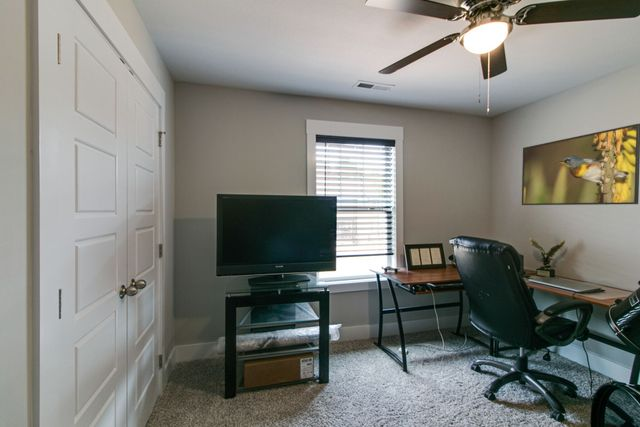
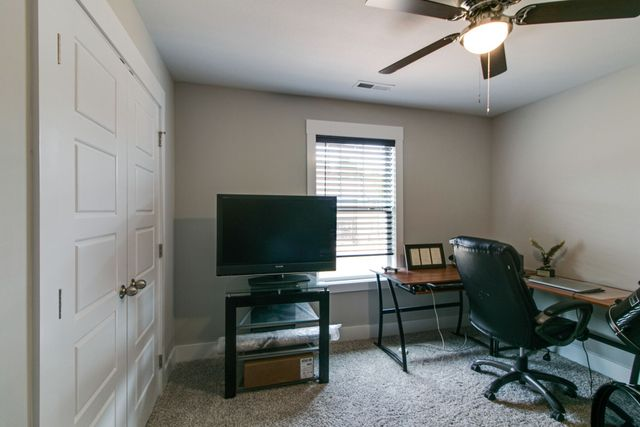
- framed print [521,123,640,206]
